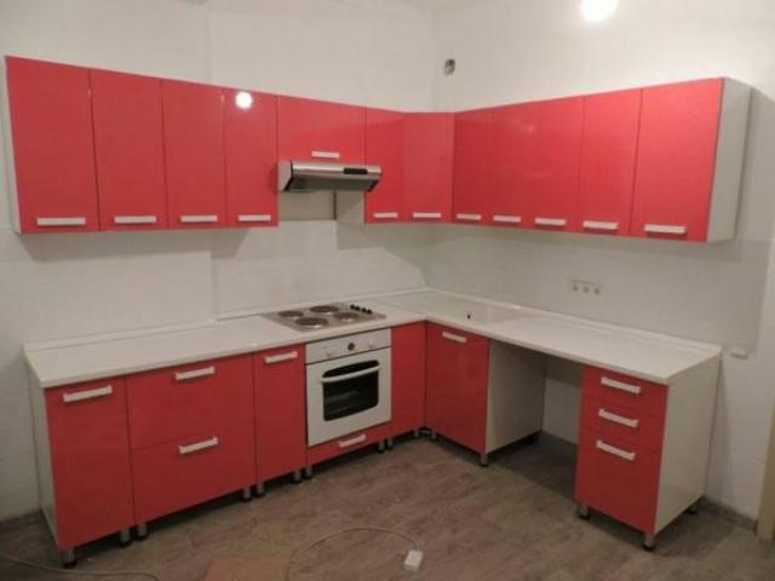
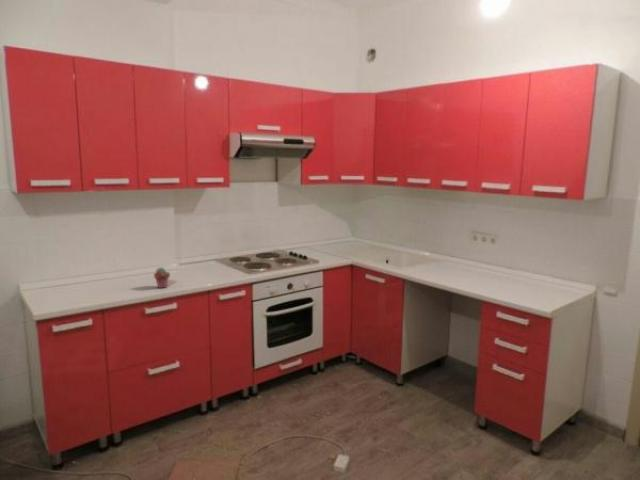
+ potted succulent [153,266,171,289]
